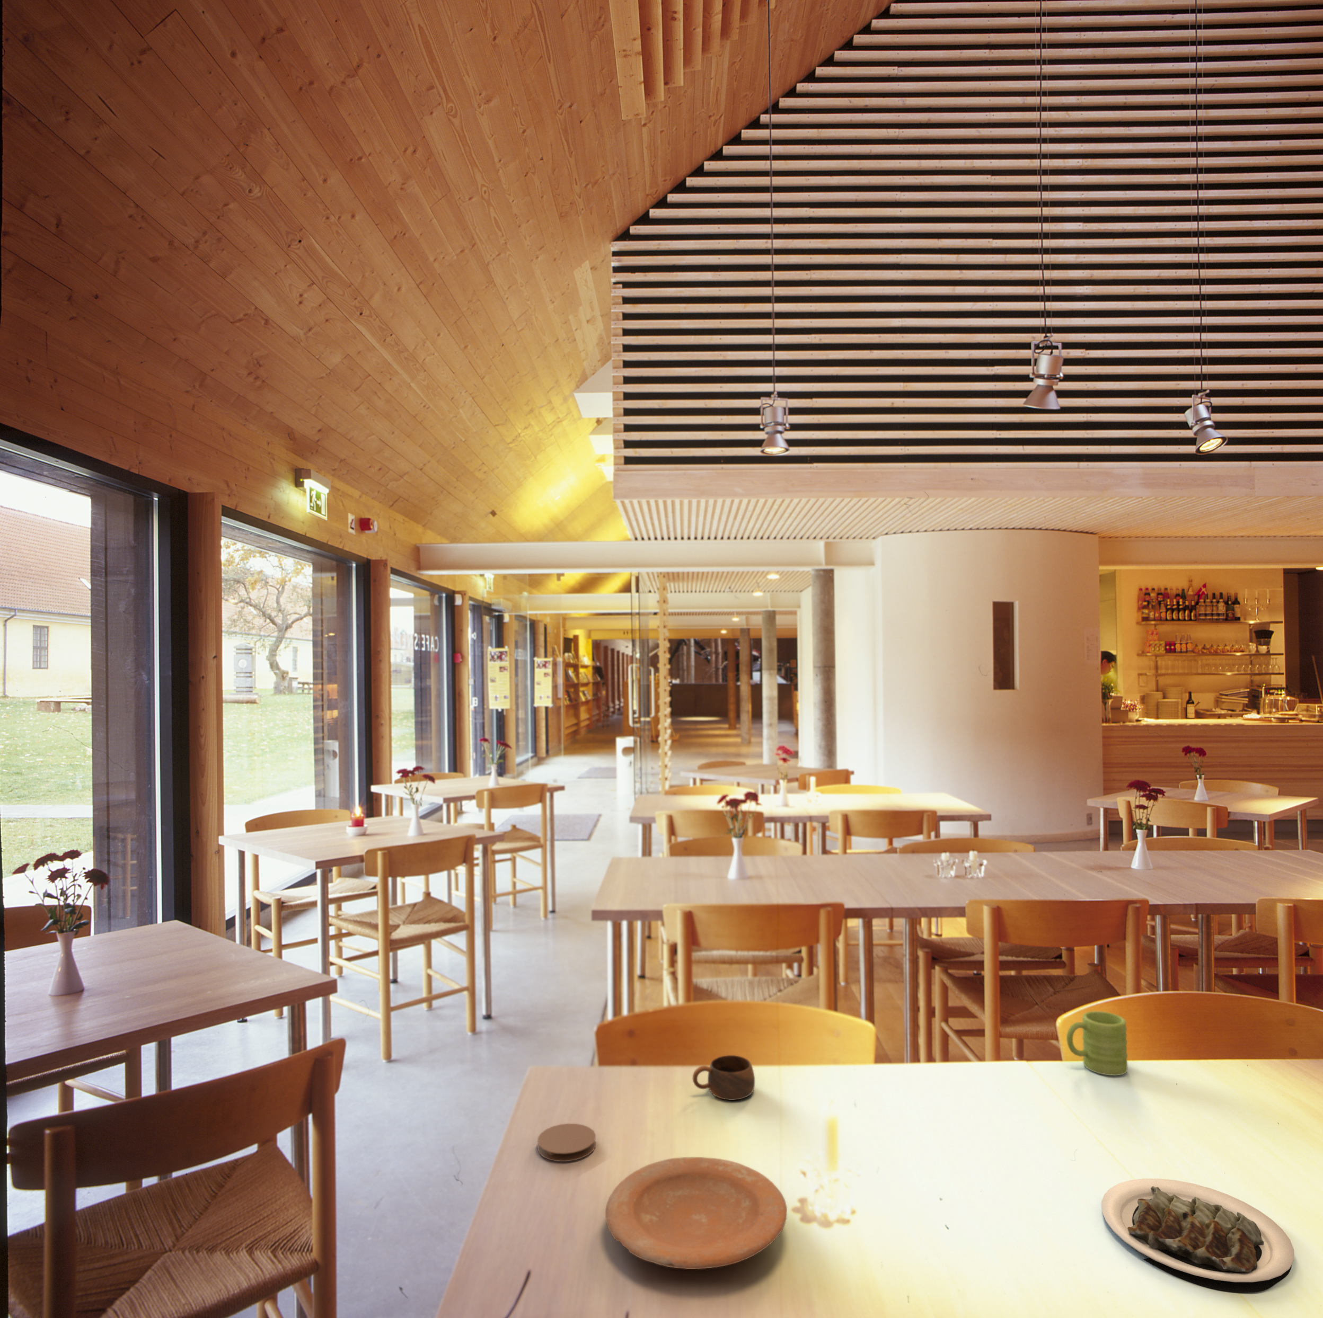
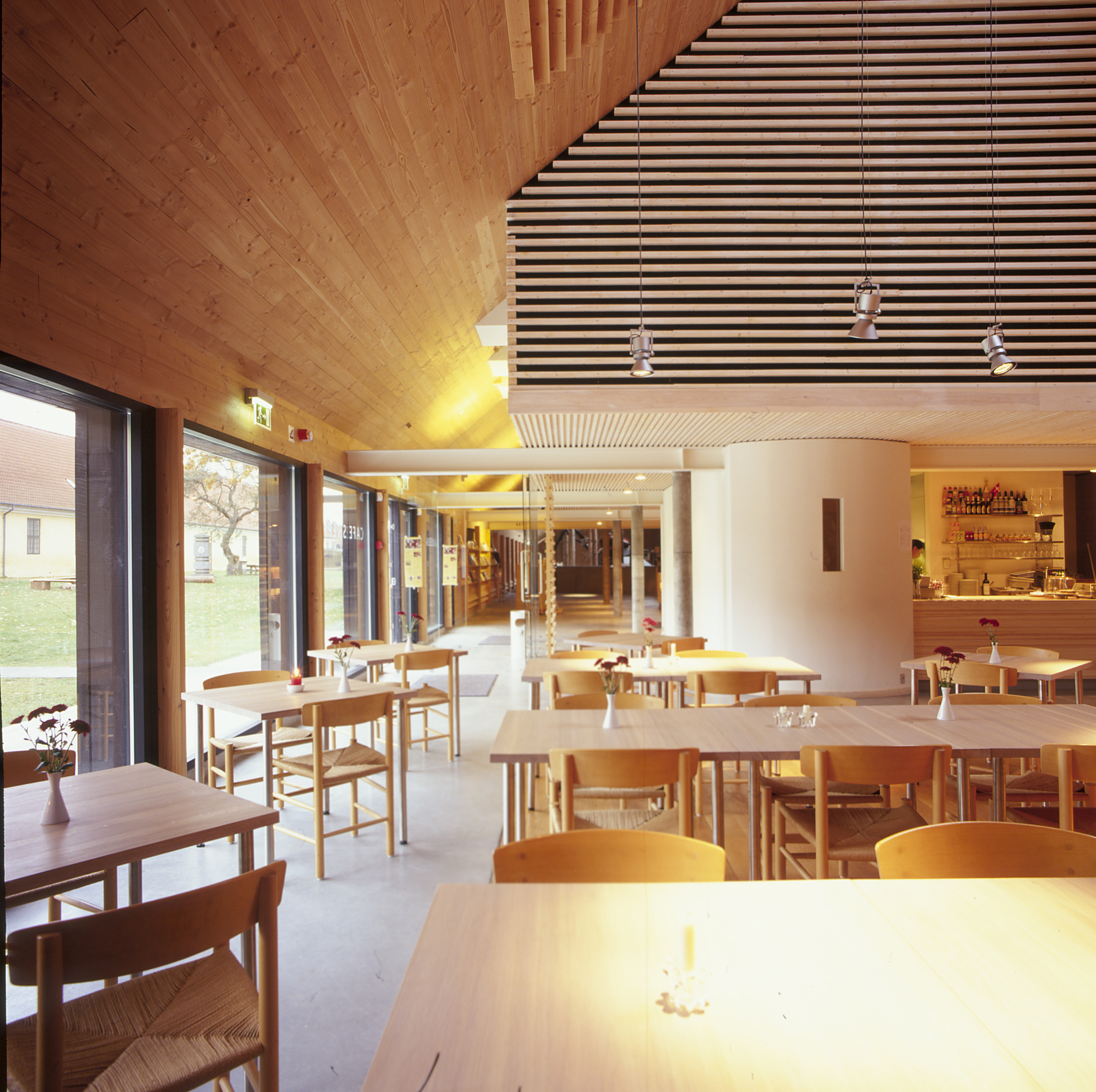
- mug [1066,1010,1127,1077]
- plate [605,1156,788,1270]
- plate [1101,1178,1294,1293]
- cup [692,1055,756,1101]
- coaster [537,1122,596,1162]
